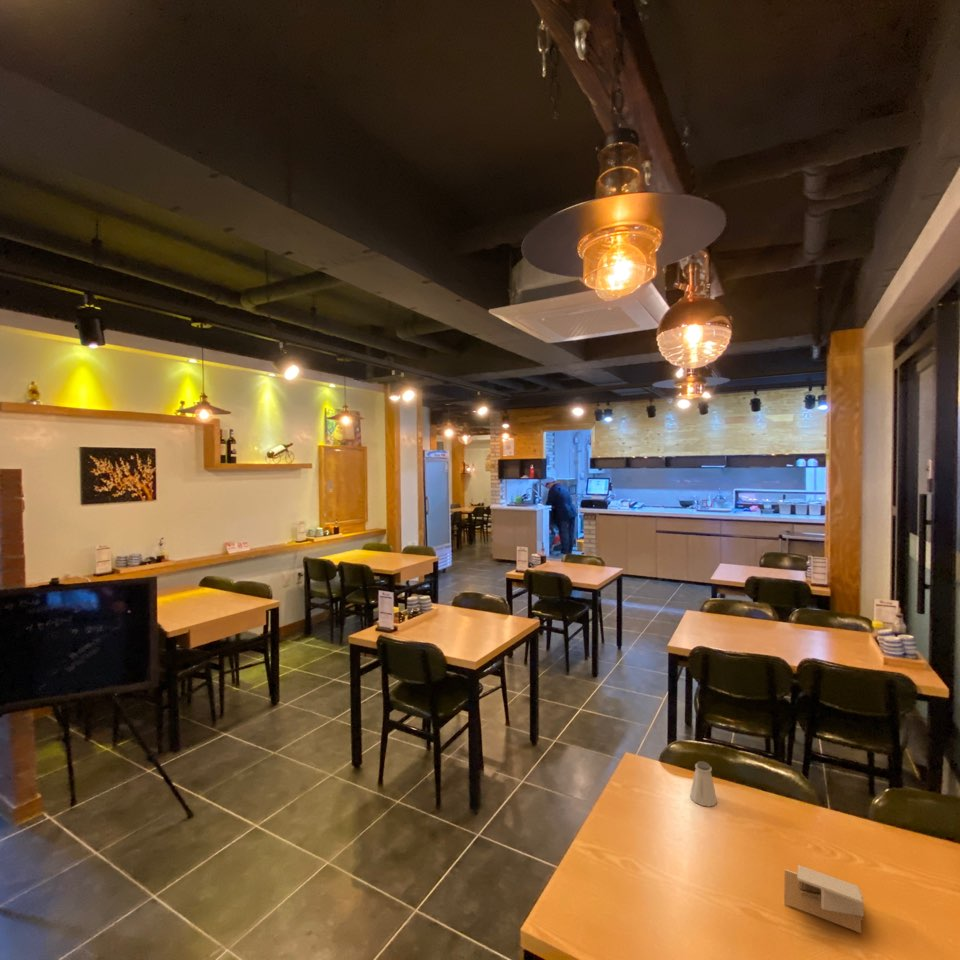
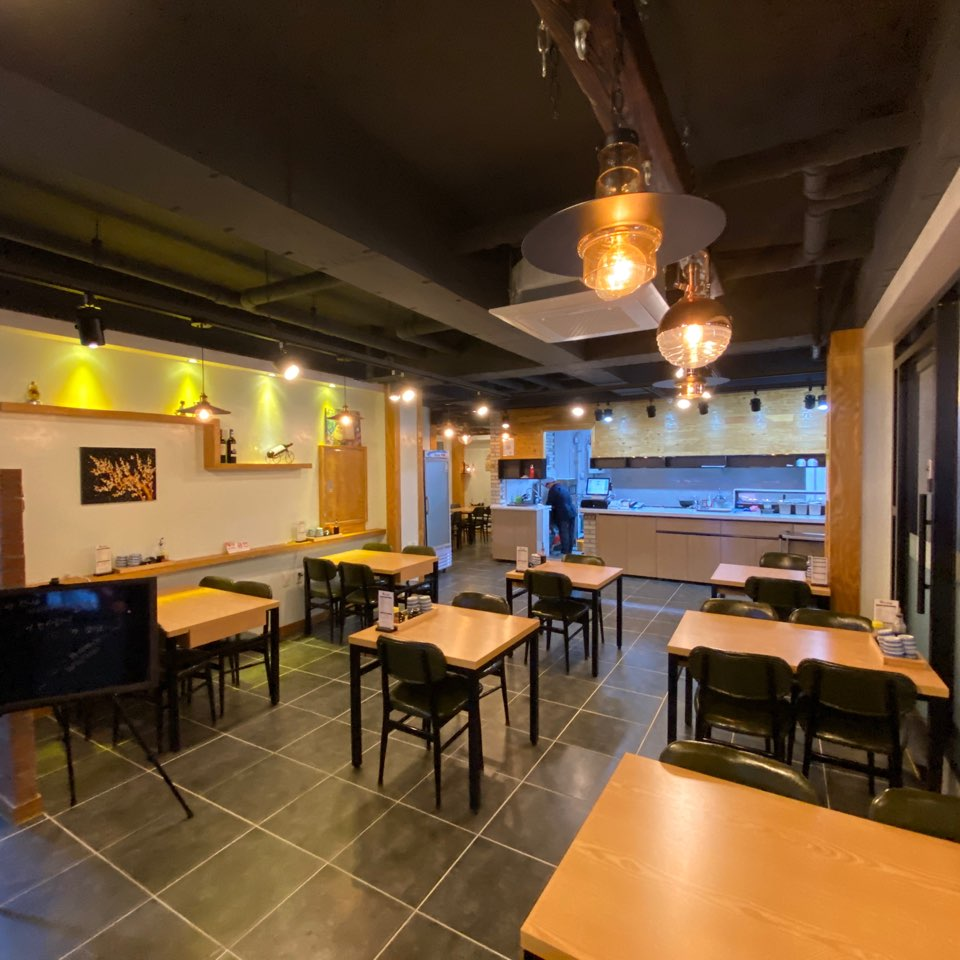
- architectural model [783,864,865,934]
- saltshaker [689,760,718,808]
